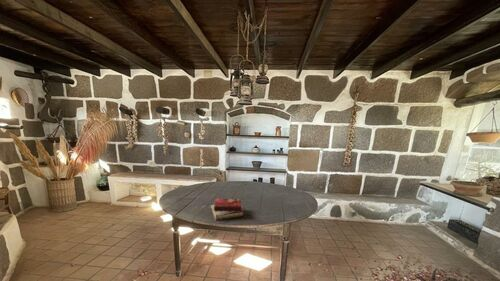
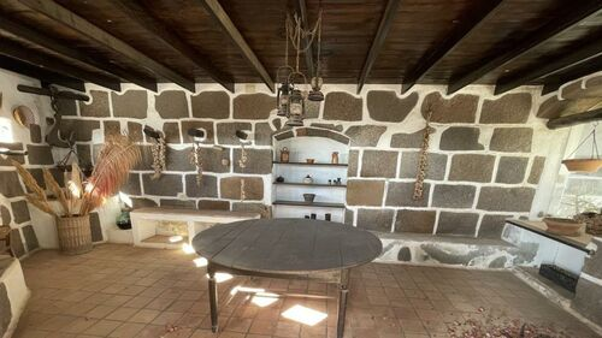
- book [210,198,245,222]
